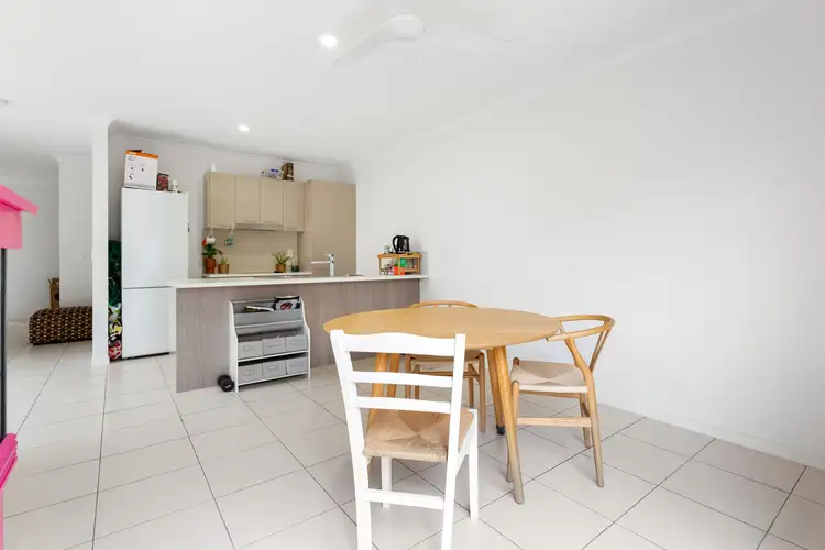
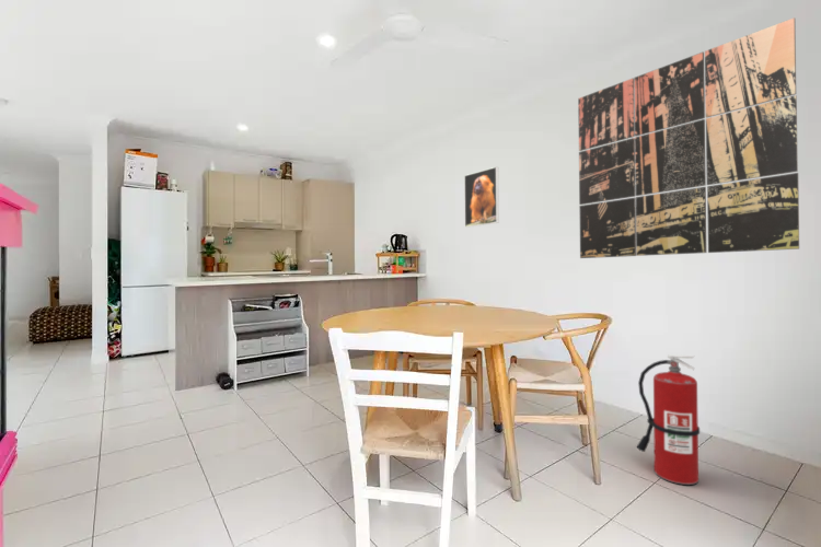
+ wall art [577,16,800,259]
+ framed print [463,166,500,229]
+ fire extinguisher [636,353,701,486]
